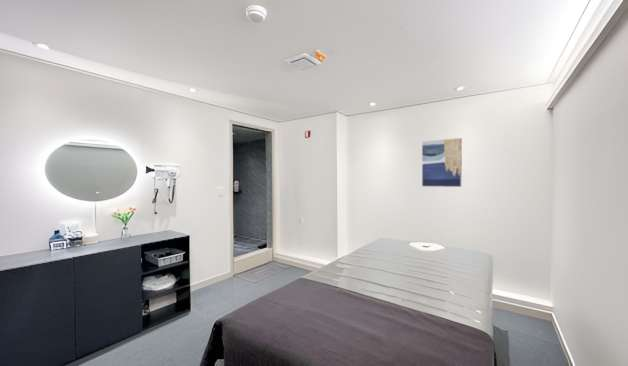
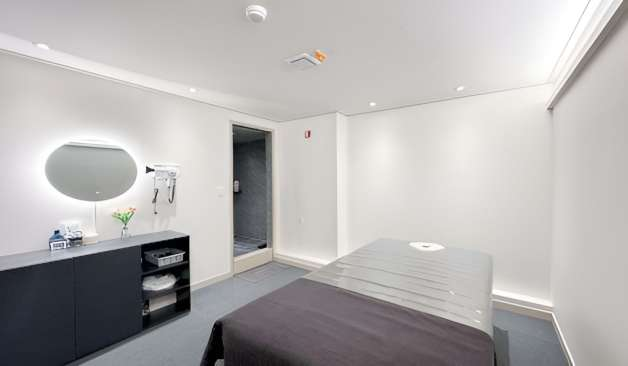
- wall art [421,137,463,188]
